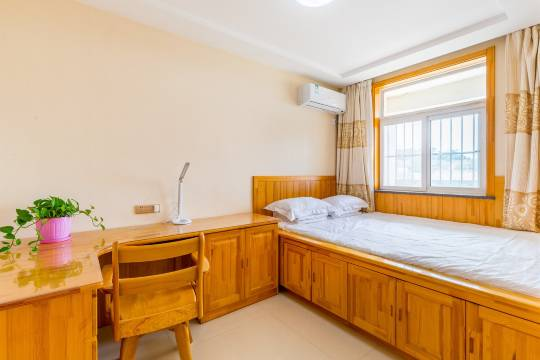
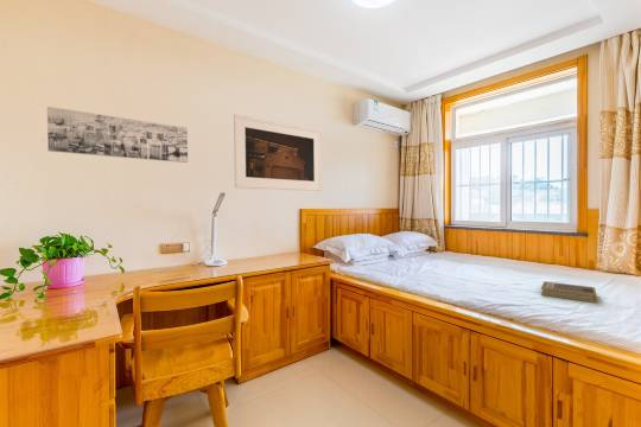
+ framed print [233,113,323,192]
+ wall art [46,106,189,164]
+ book [540,280,598,304]
